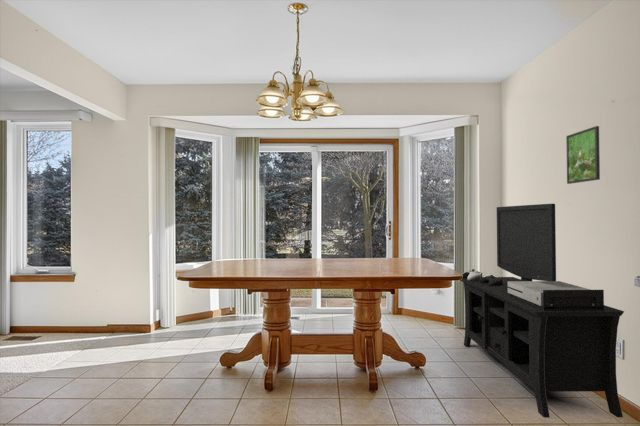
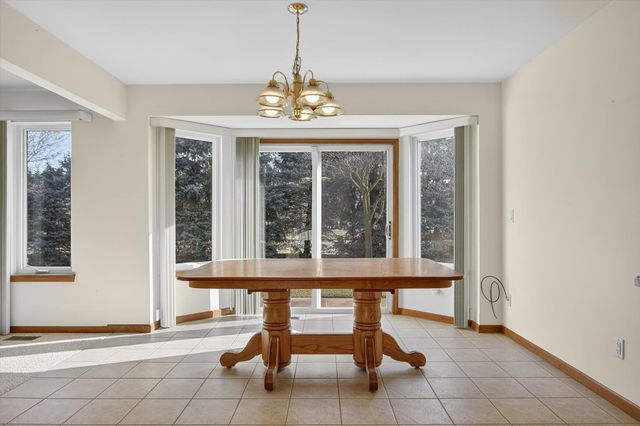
- media console [459,203,625,419]
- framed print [565,125,601,185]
